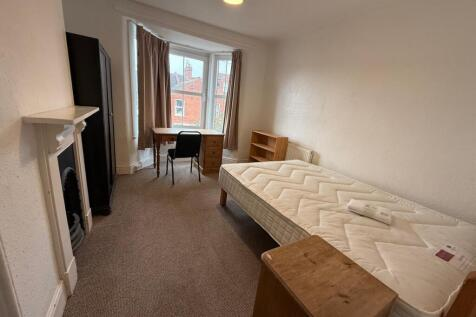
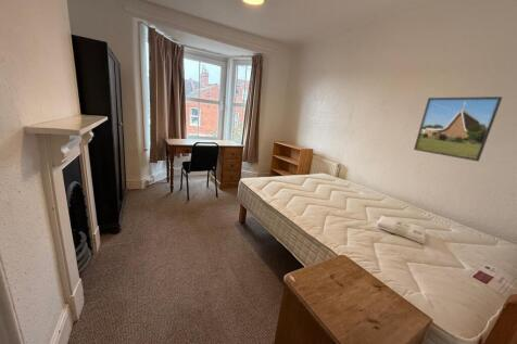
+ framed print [413,95,503,163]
